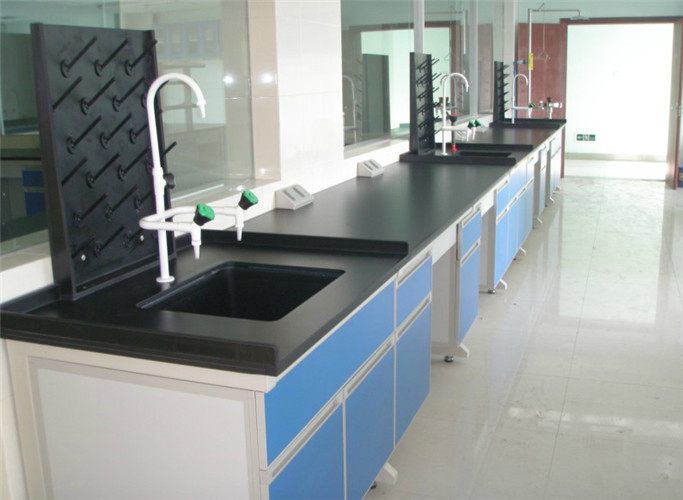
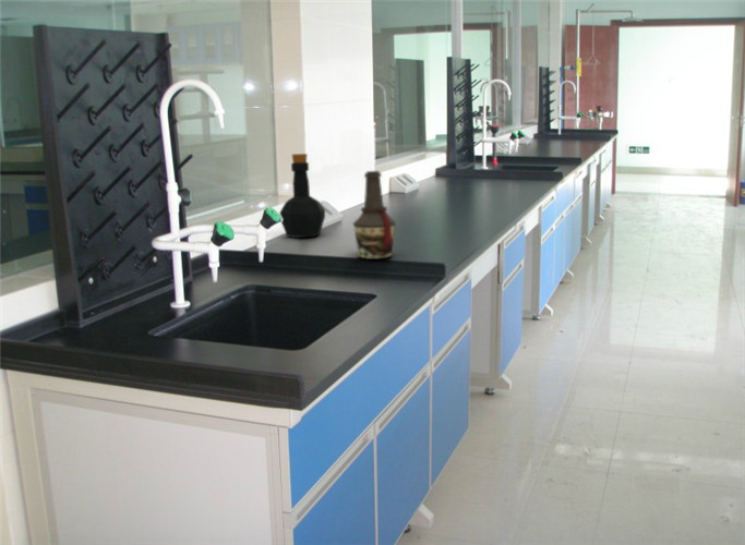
+ bottle [351,170,397,261]
+ bottle [278,153,326,239]
